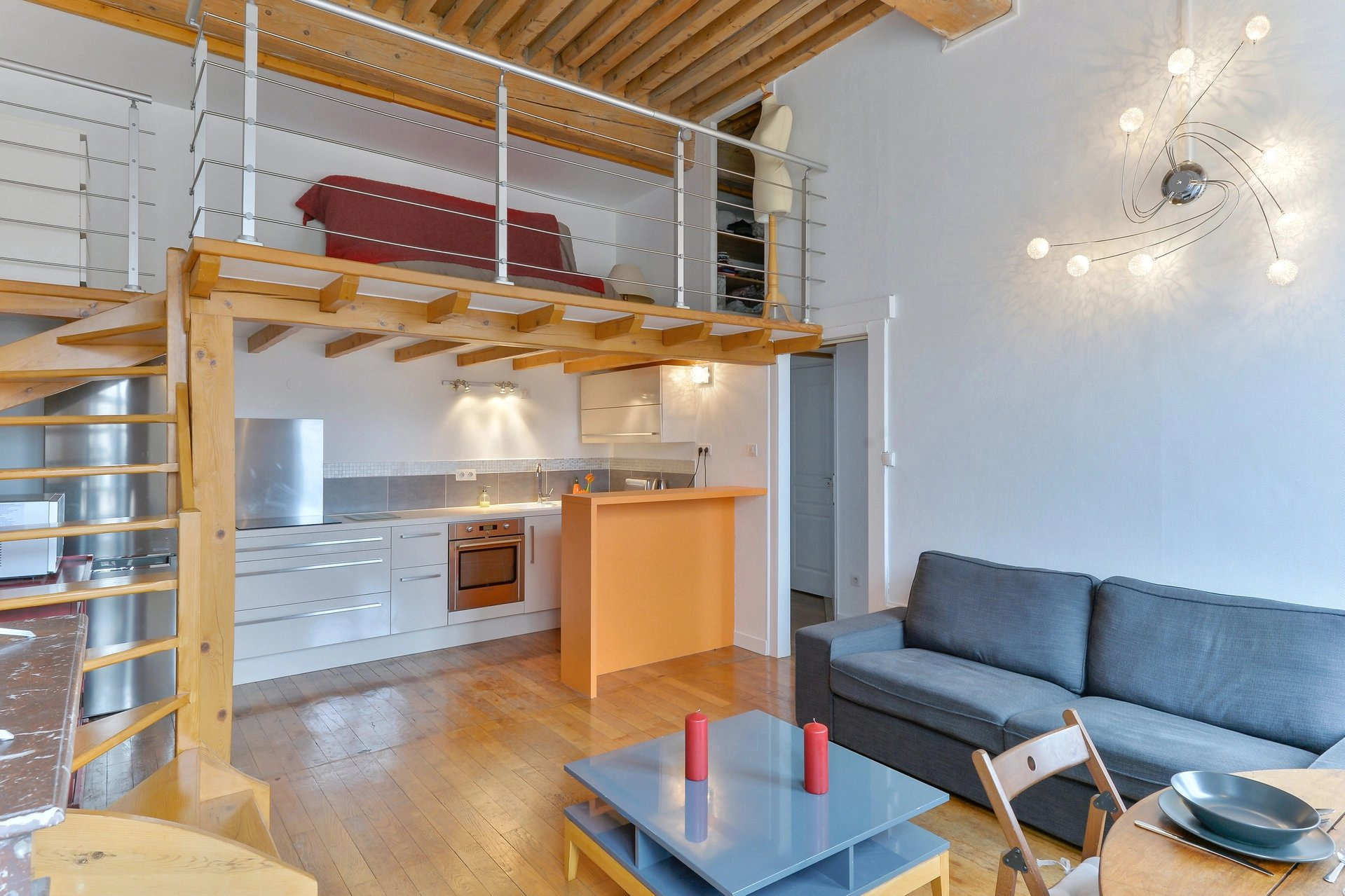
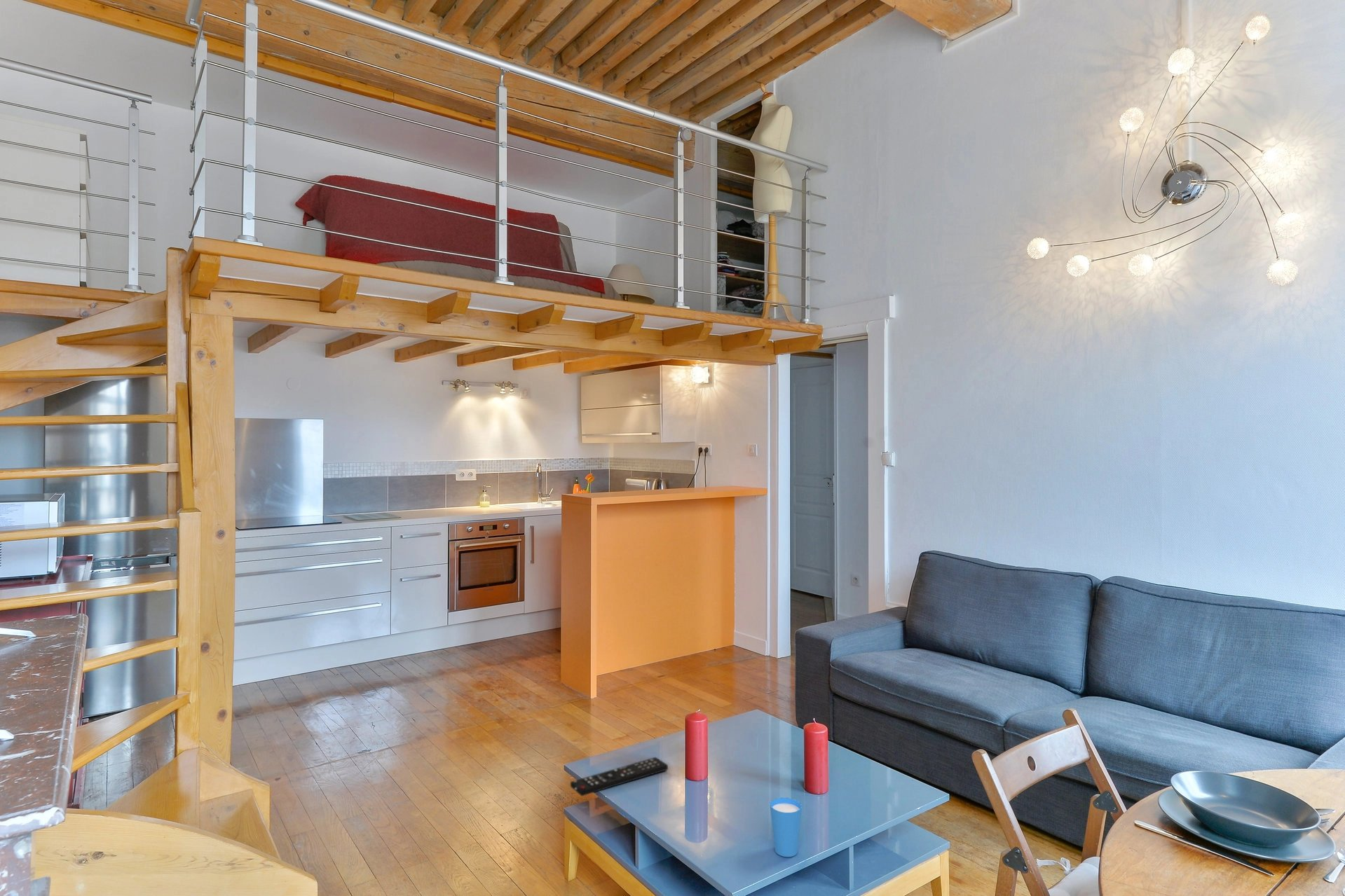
+ cup [770,797,803,857]
+ remote control [570,757,669,797]
